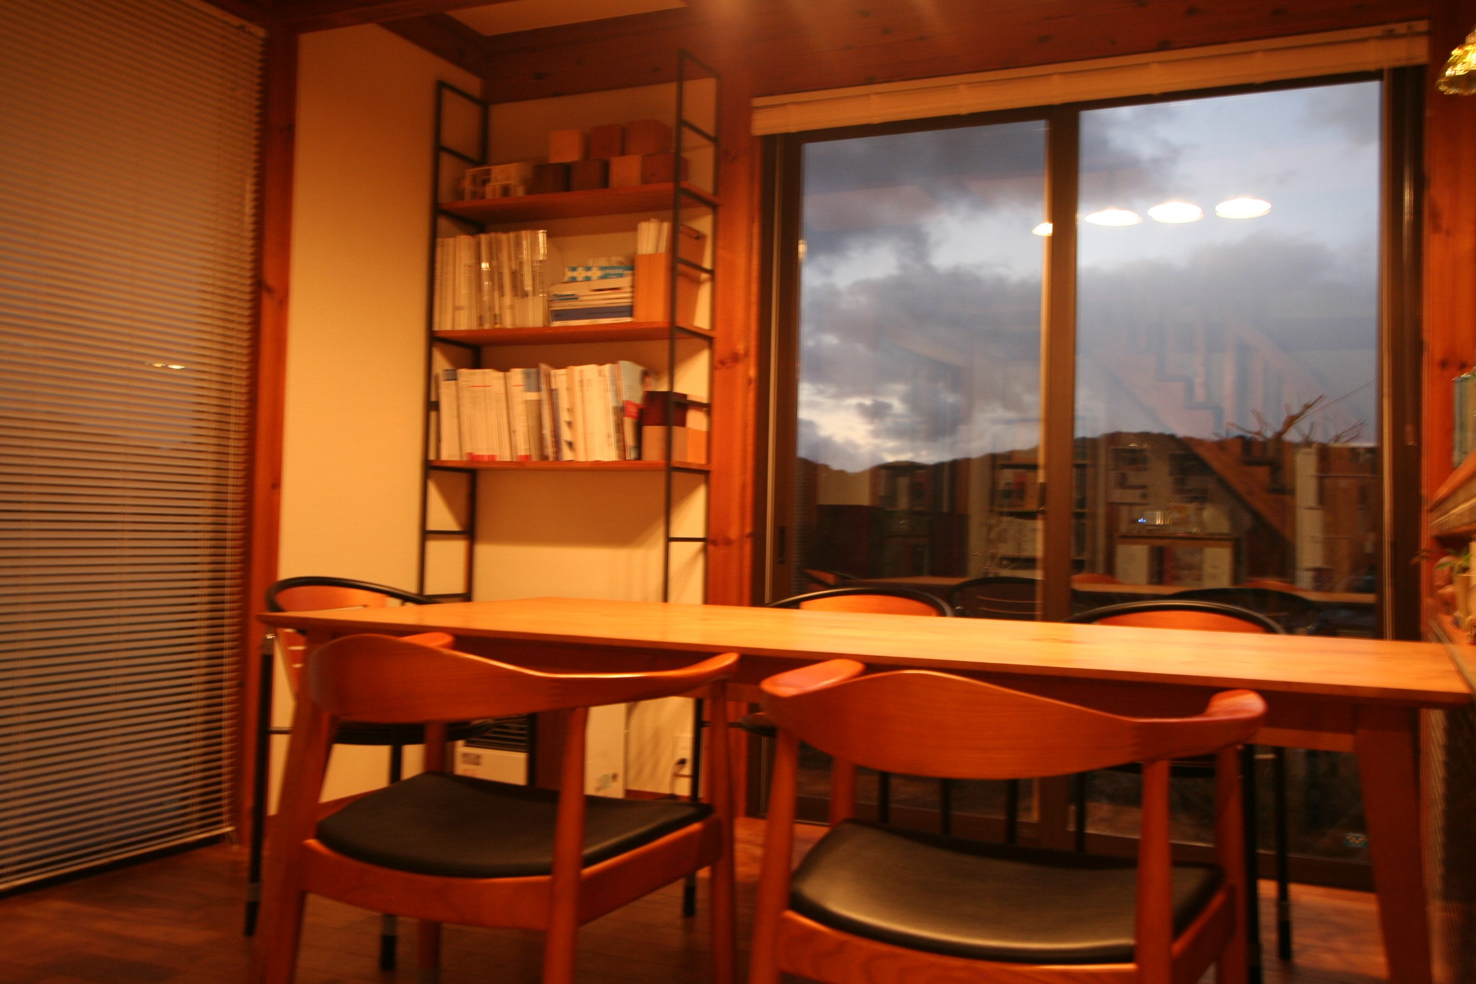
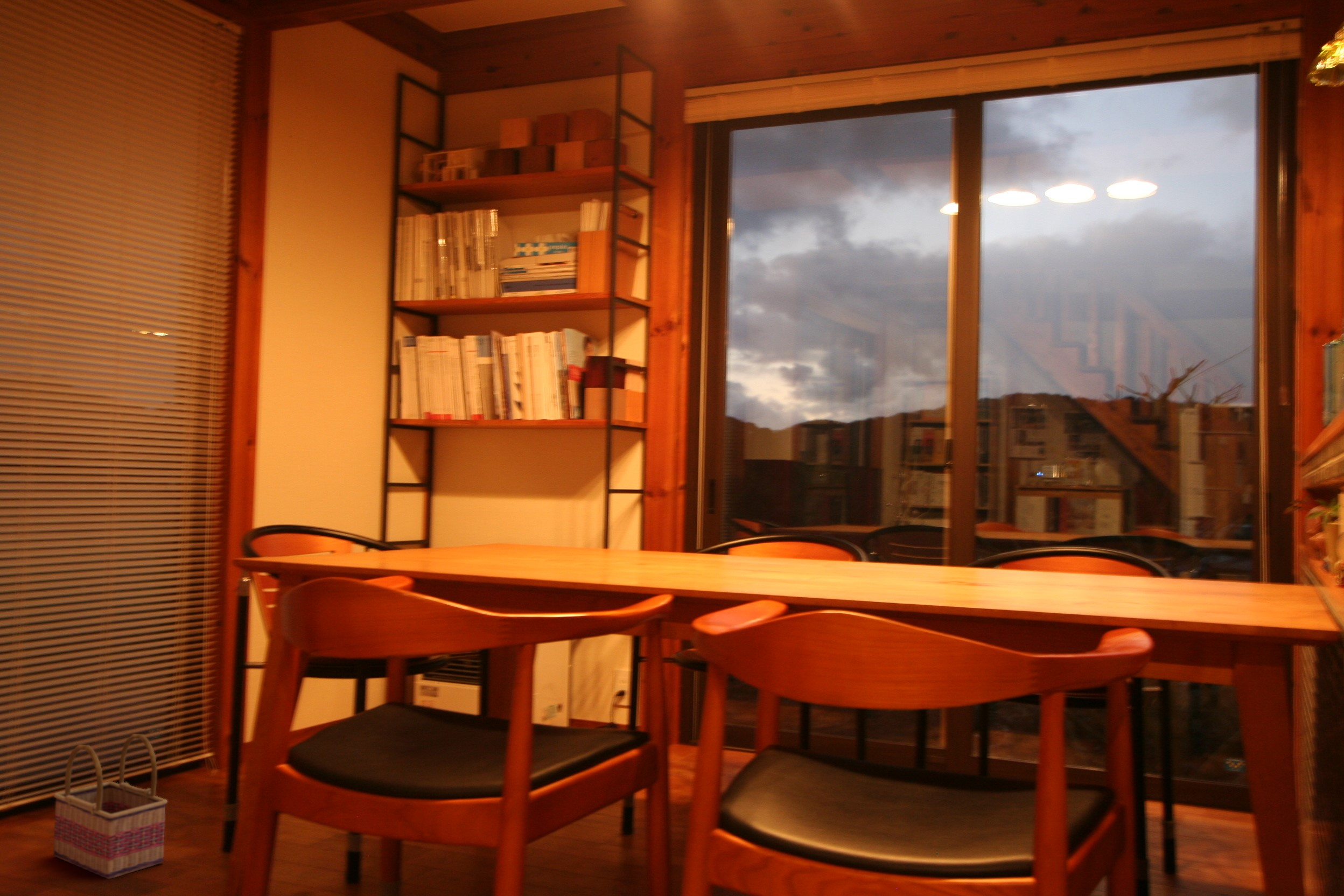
+ basket [53,733,168,880]
